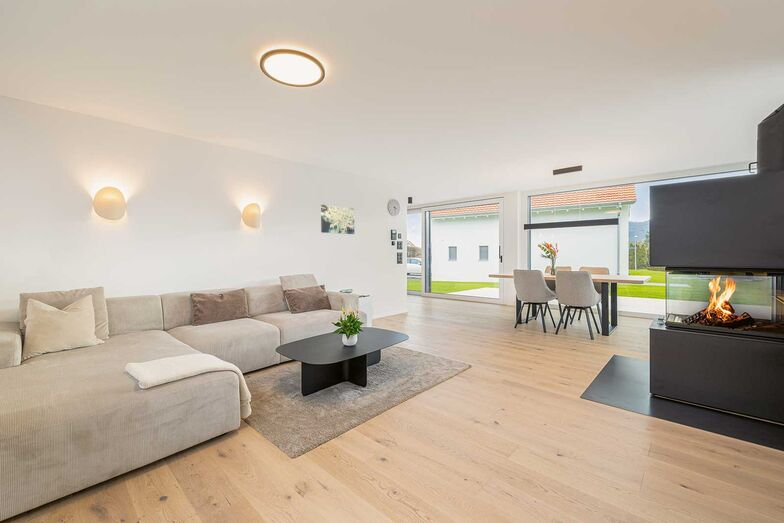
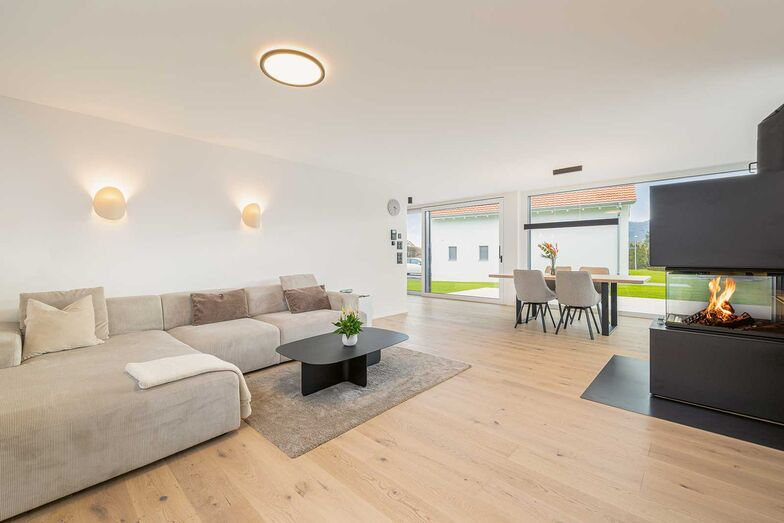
- wall art [320,204,355,235]
